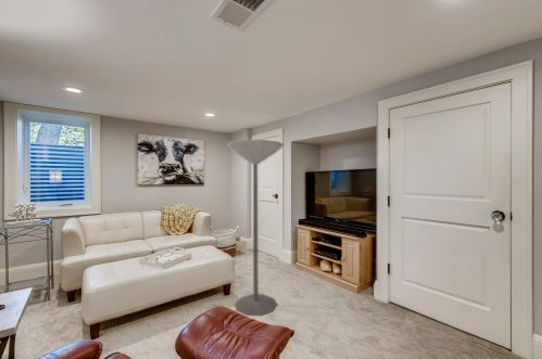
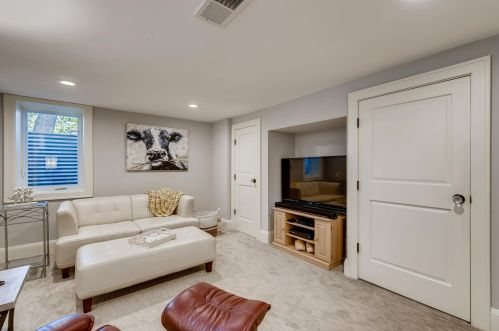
- floor lamp [226,139,285,317]
